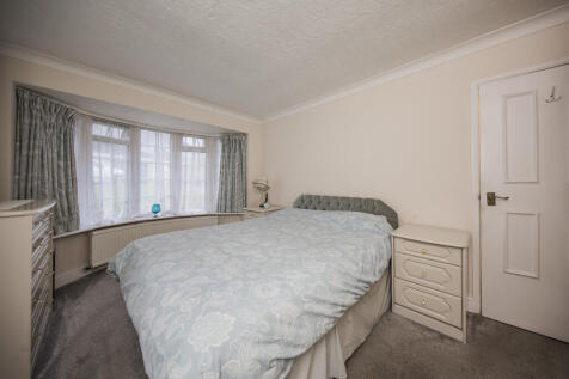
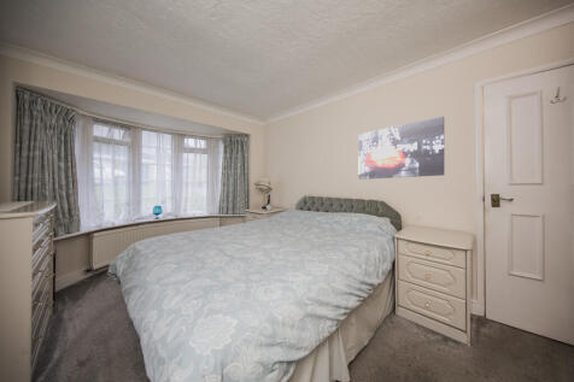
+ wall art [358,116,445,181]
